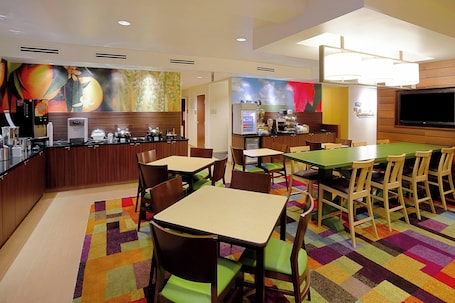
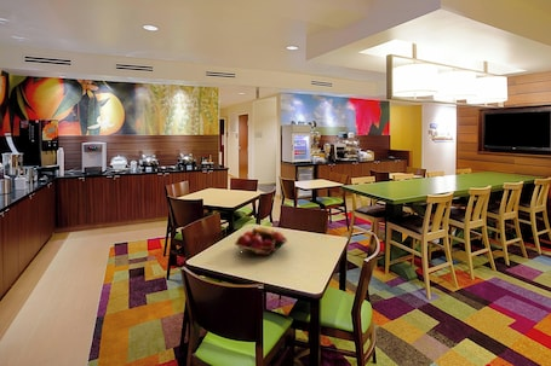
+ fruit basket [234,226,288,257]
